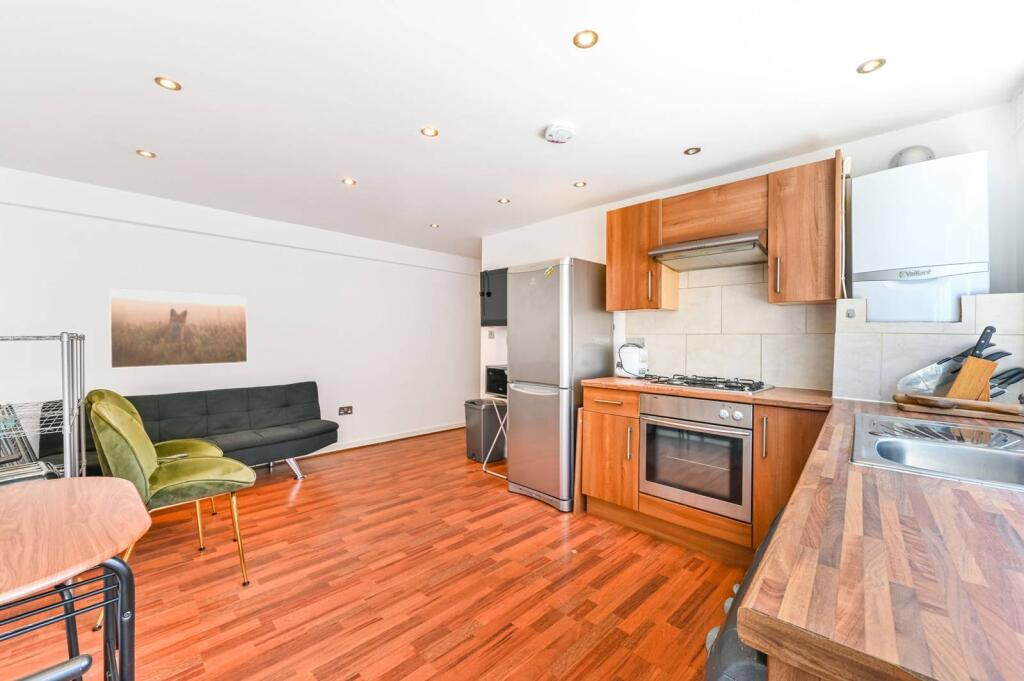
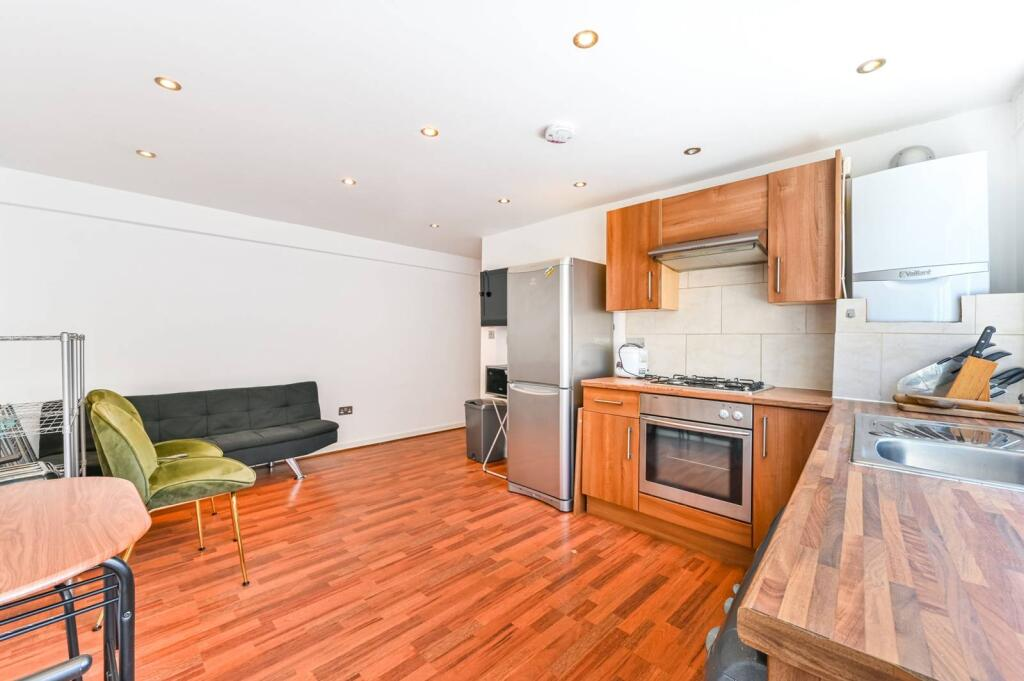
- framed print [108,288,249,370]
